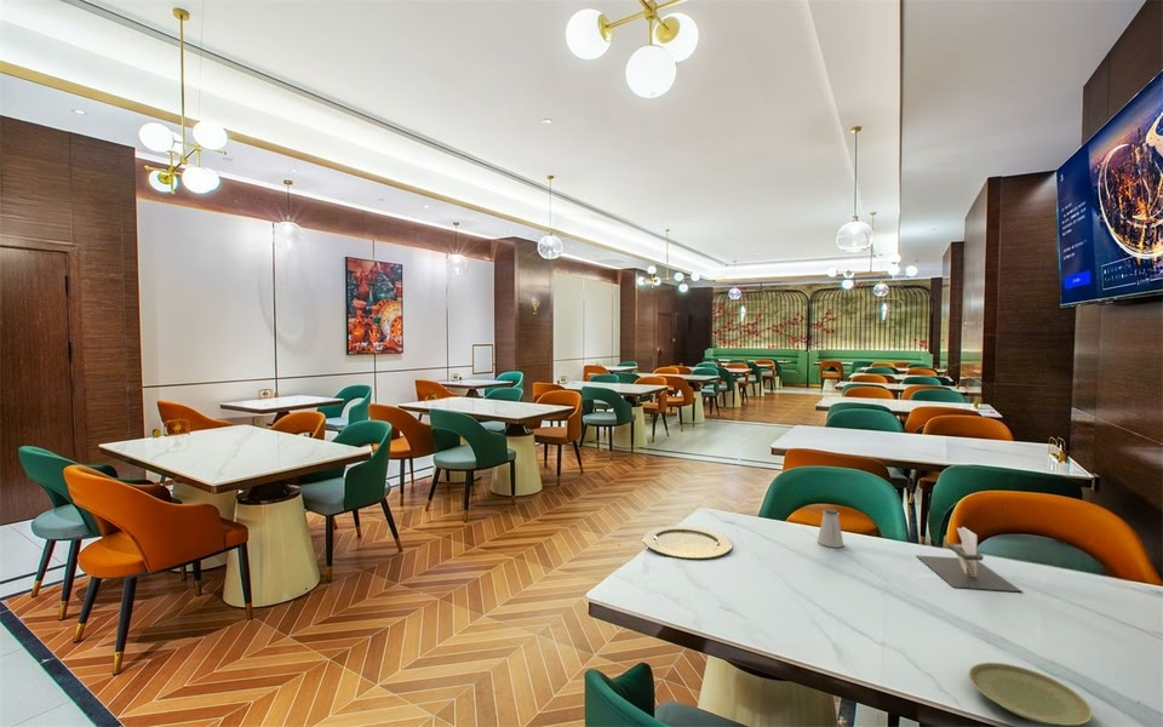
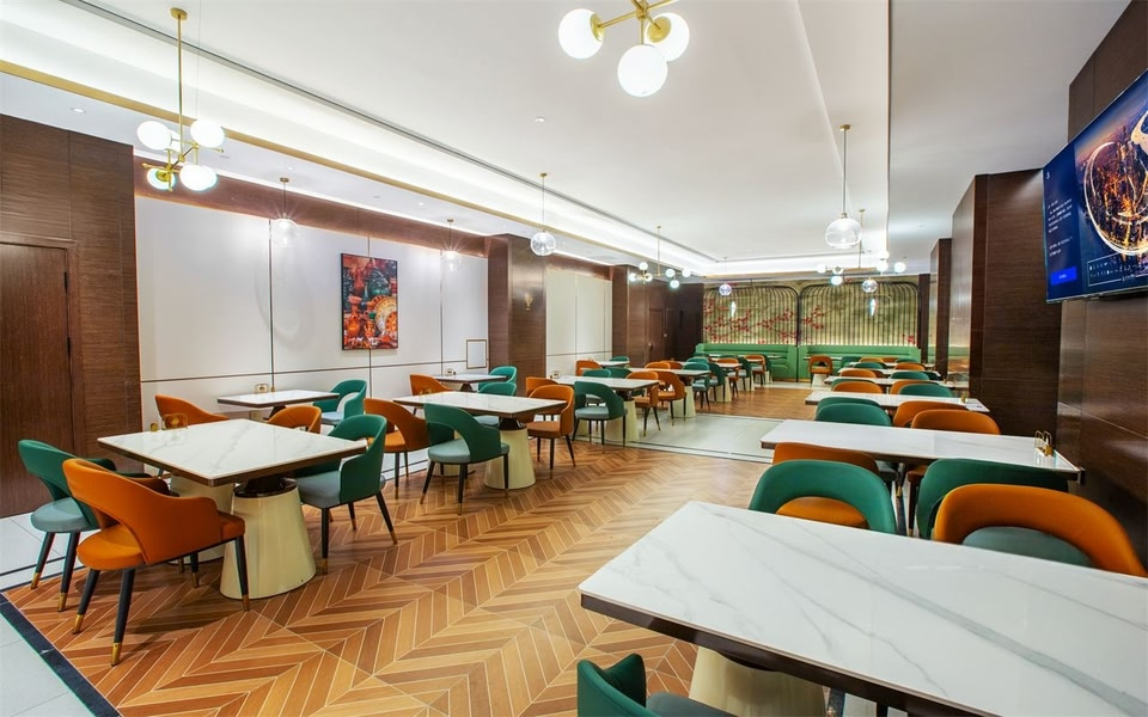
- saltshaker [817,508,844,549]
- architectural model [915,526,1022,593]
- plate [641,525,733,560]
- plate [967,662,1094,726]
